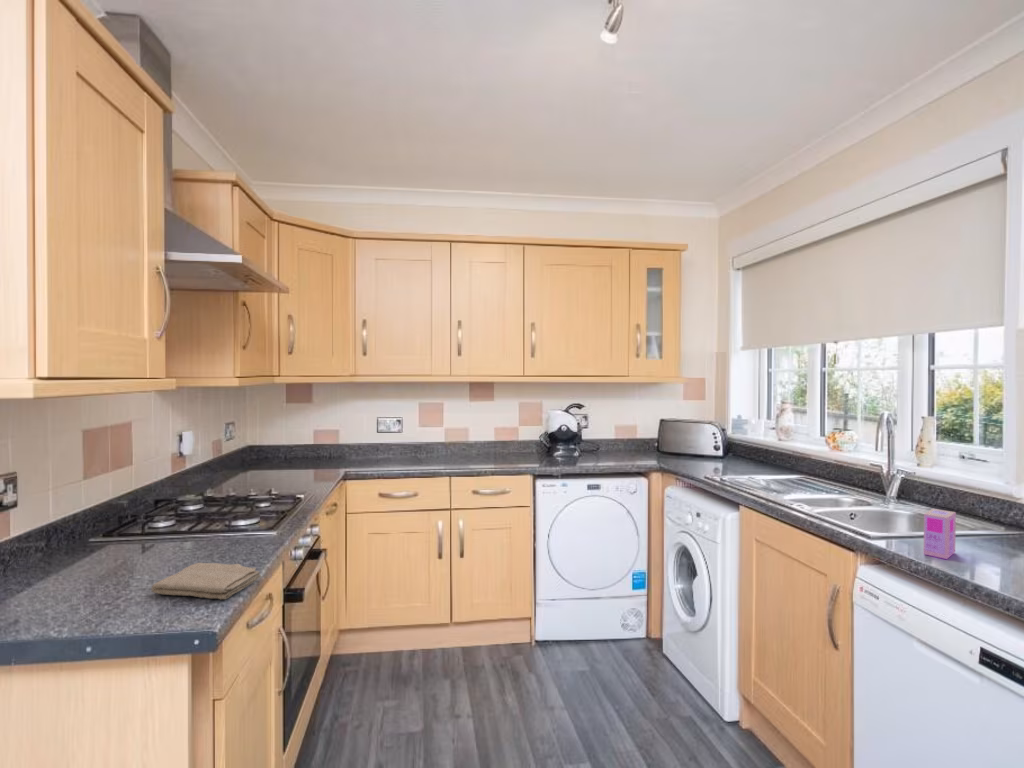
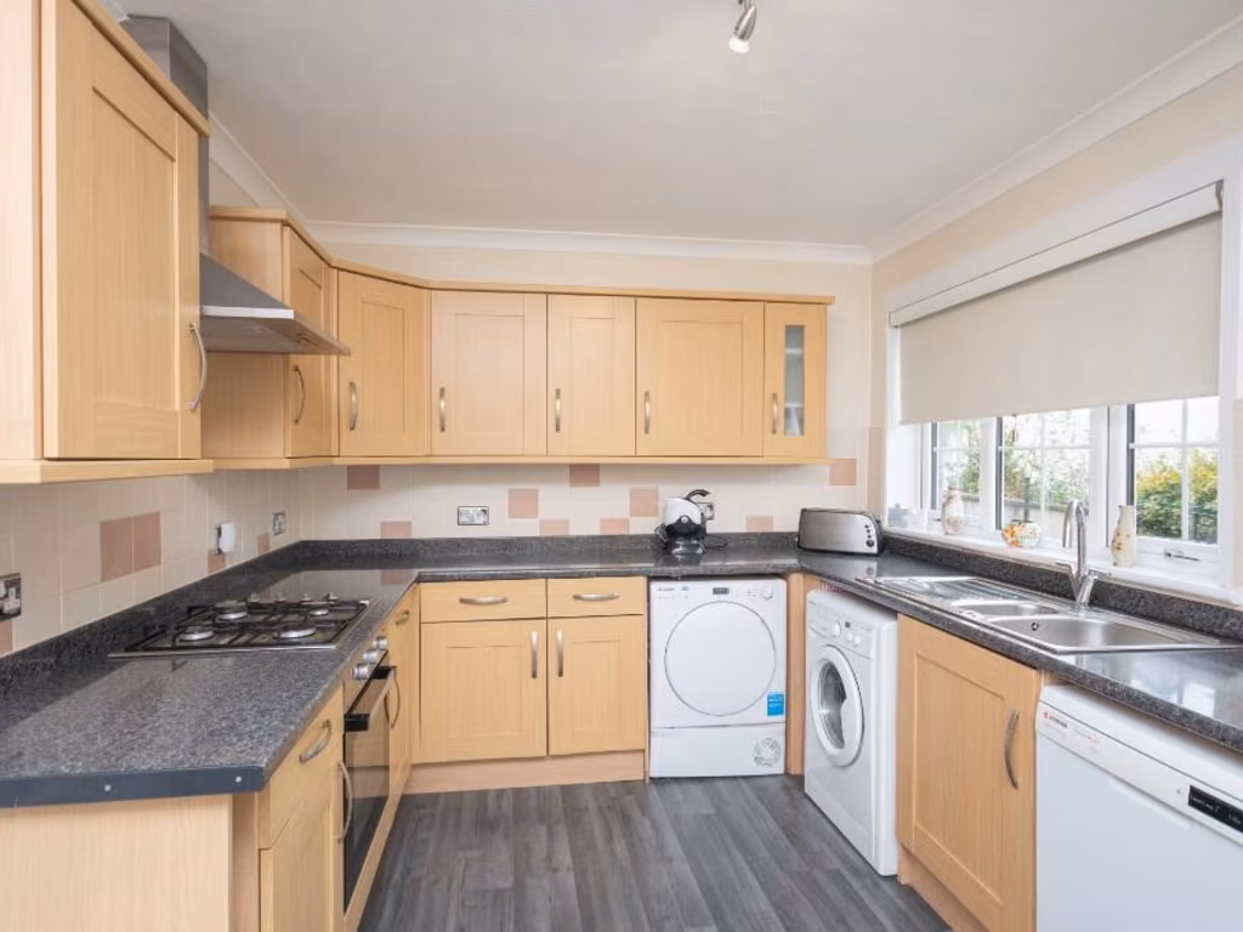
- washcloth [150,562,262,601]
- dish soap box [923,508,957,560]
